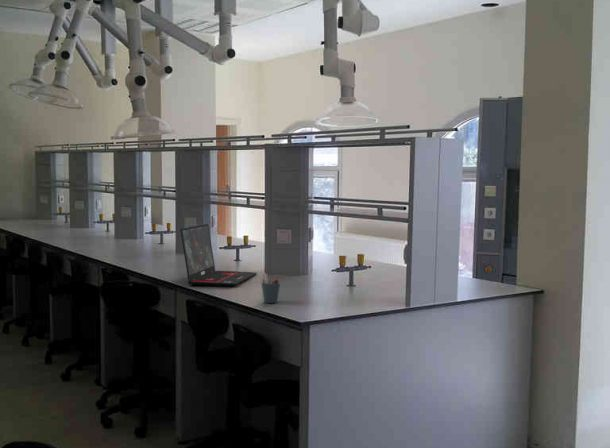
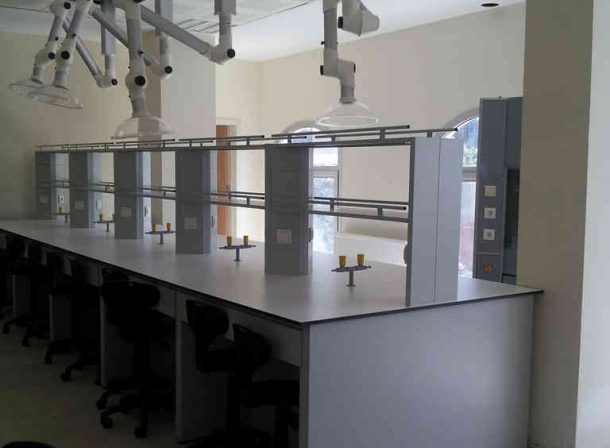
- pen holder [261,272,281,304]
- laptop [179,223,258,287]
